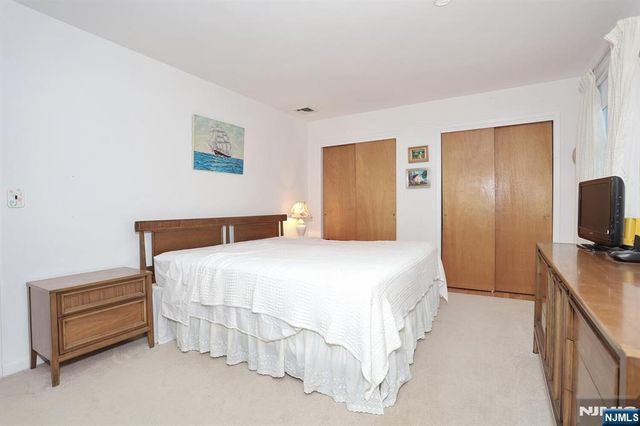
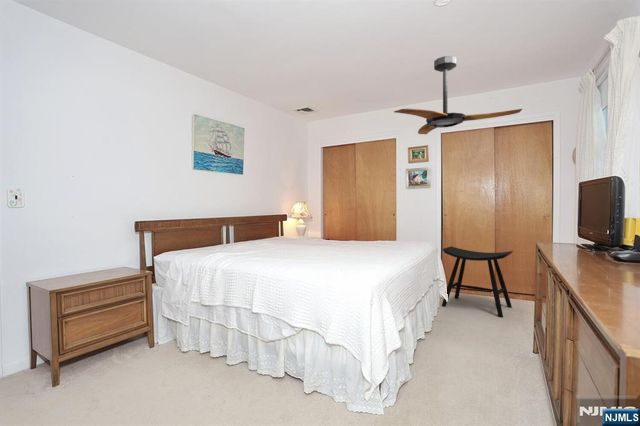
+ stool [441,245,514,319]
+ ceiling fan [393,55,523,135]
